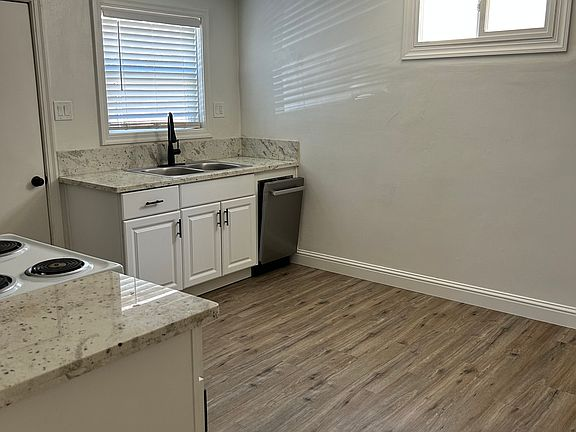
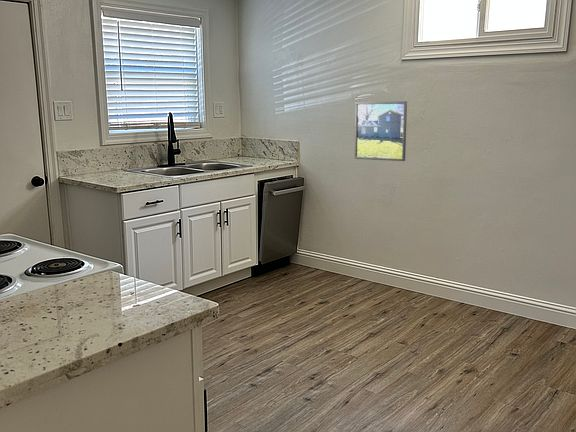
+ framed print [354,100,408,162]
